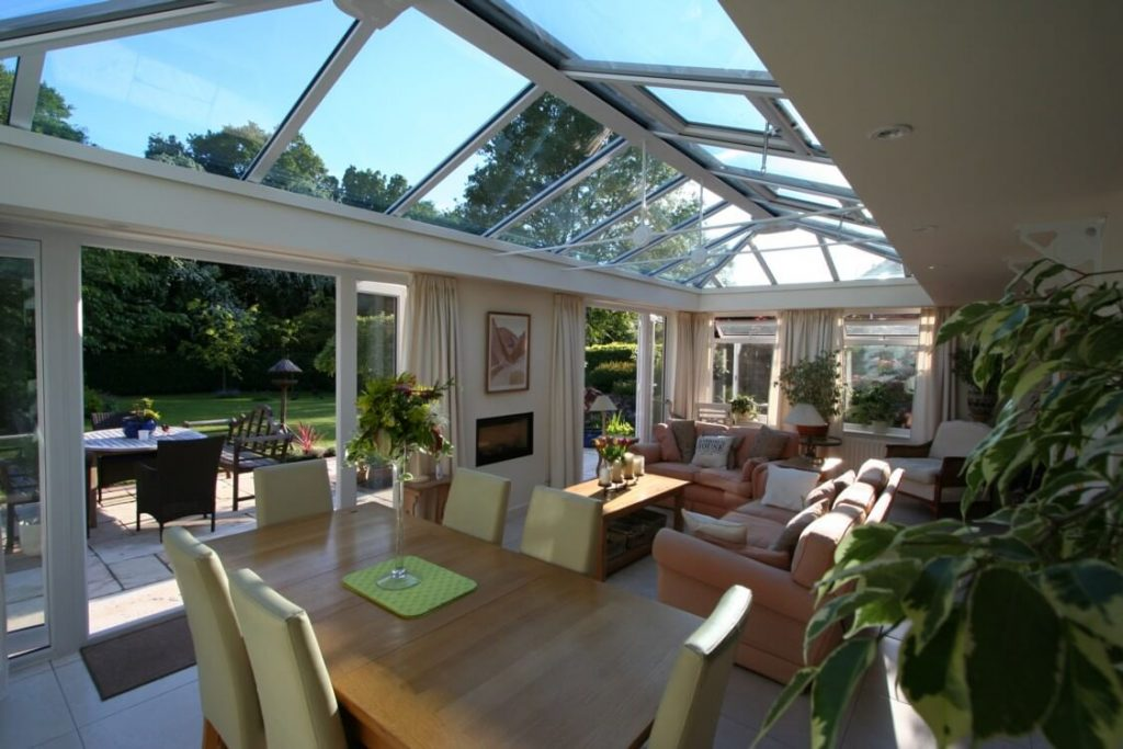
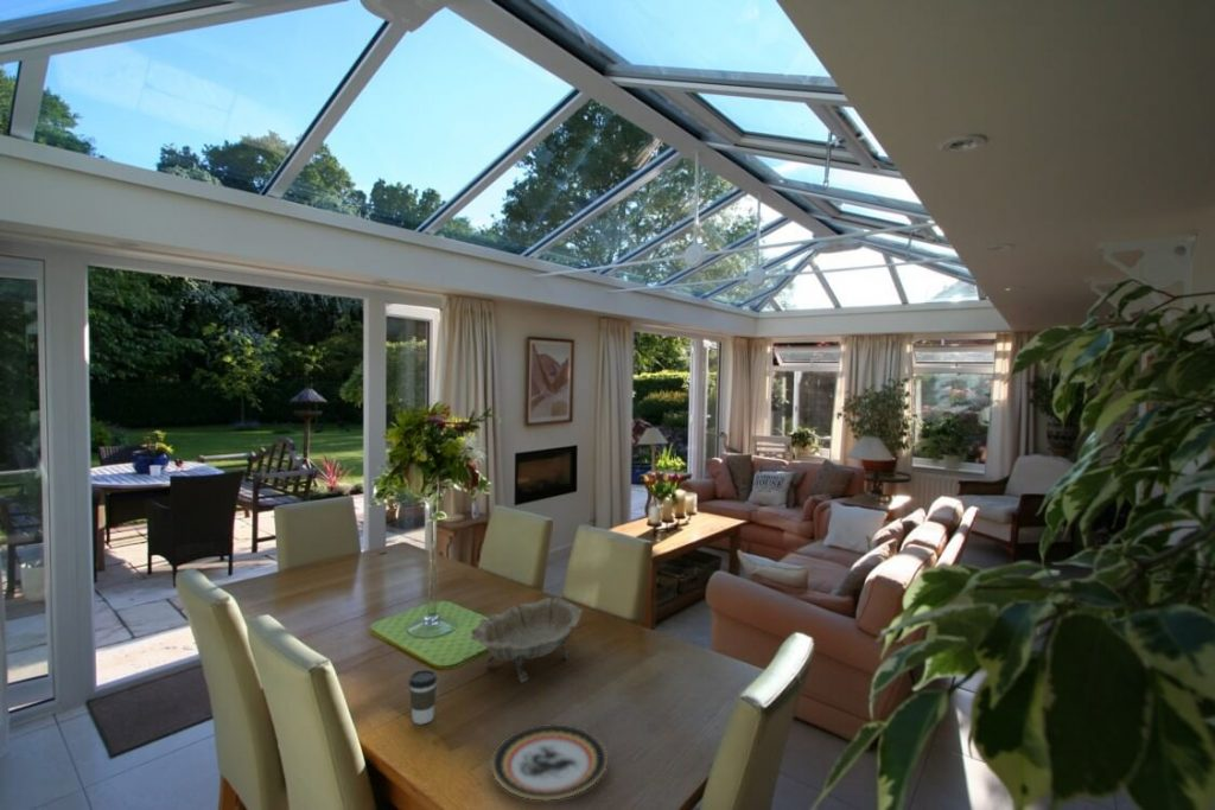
+ decorative bowl [469,597,584,684]
+ plate [490,723,609,801]
+ coffee cup [408,669,438,726]
